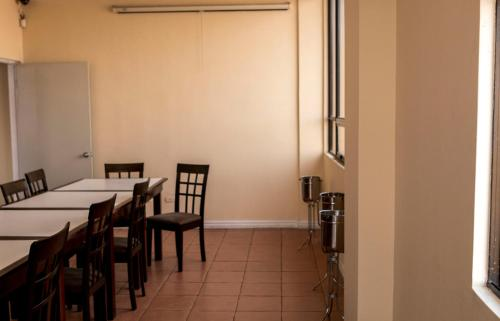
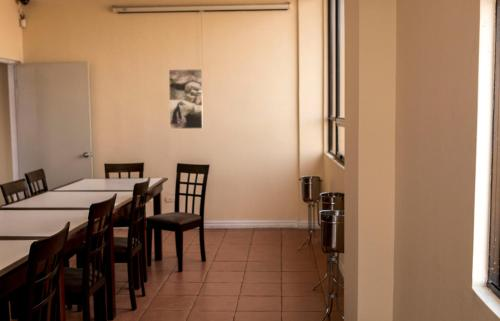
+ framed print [168,68,204,130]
